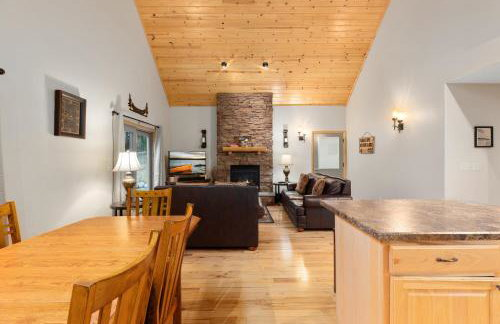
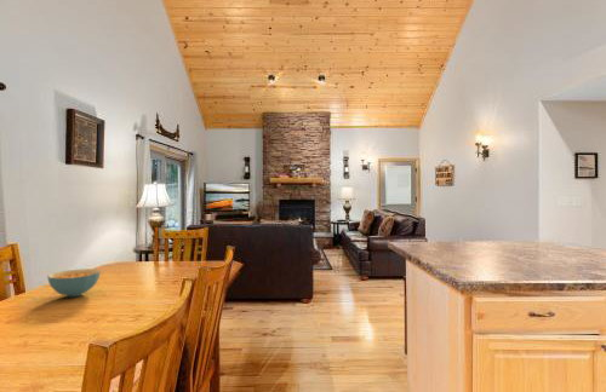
+ cereal bowl [46,267,102,298]
